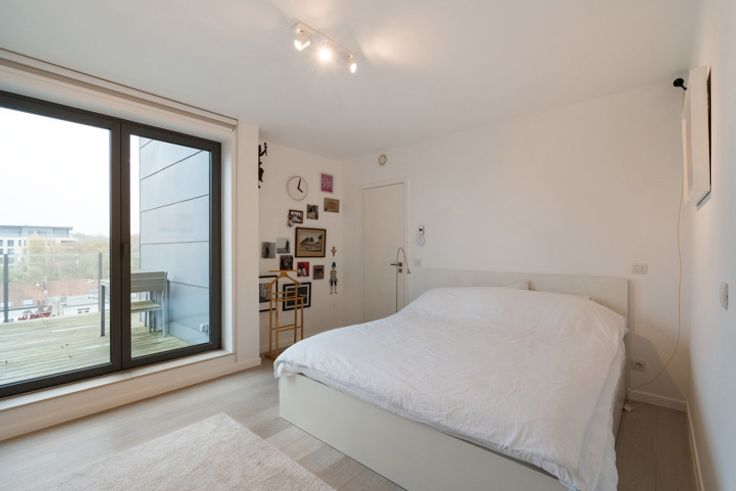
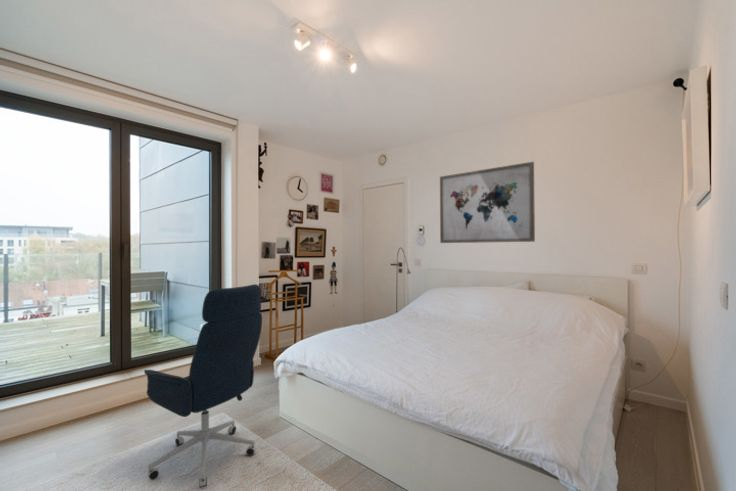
+ wall art [439,161,536,244]
+ office chair [143,283,263,489]
